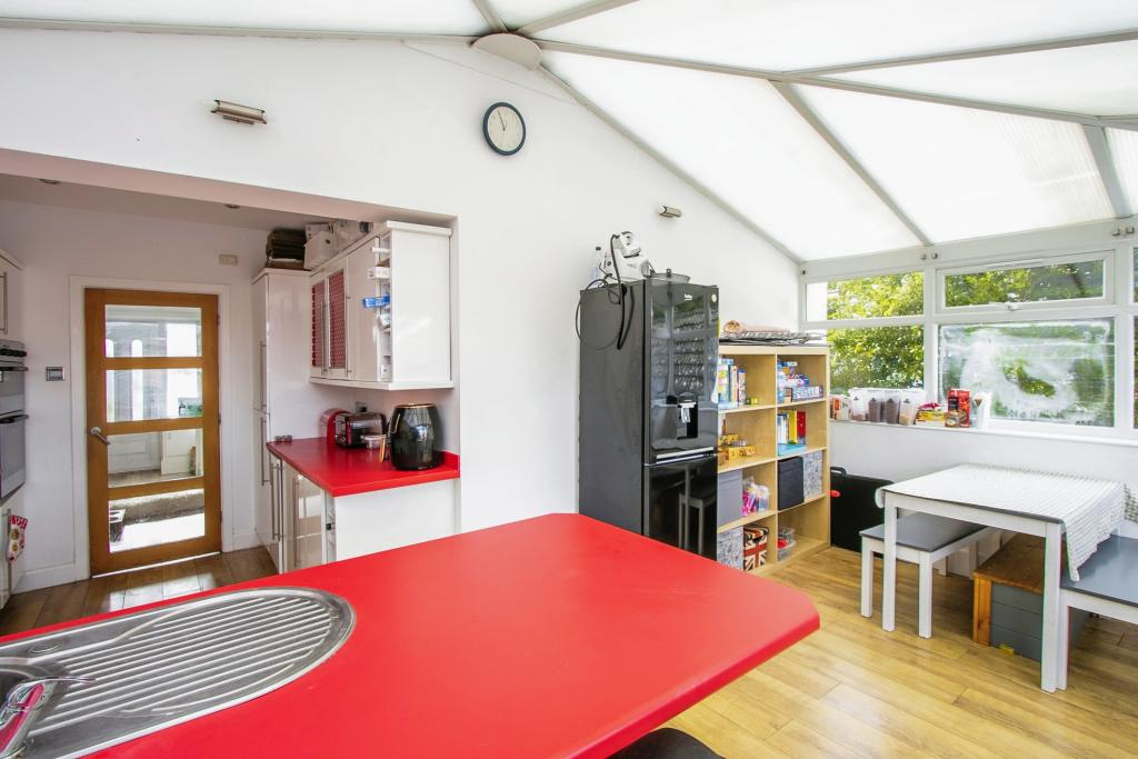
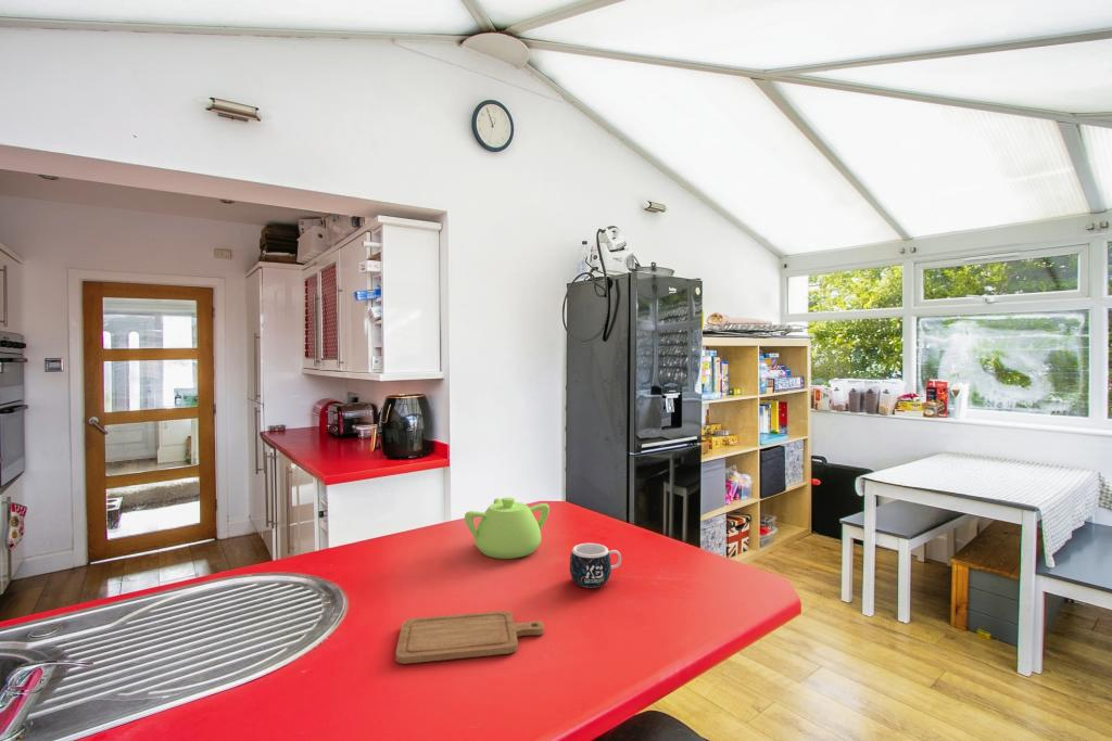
+ teapot [464,496,551,560]
+ mug [569,542,622,589]
+ chopping board [395,610,544,665]
